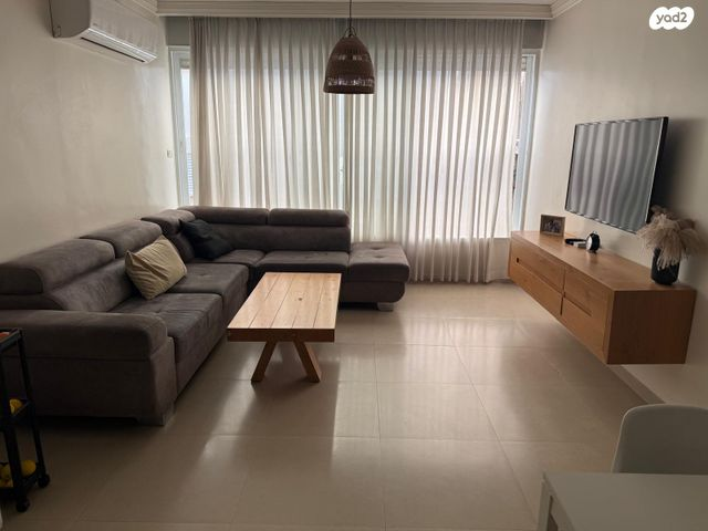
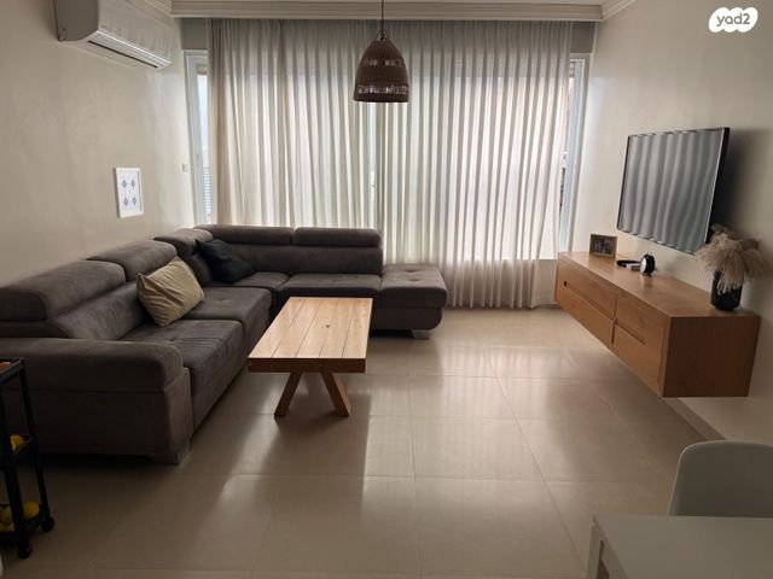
+ wall art [111,166,145,220]
